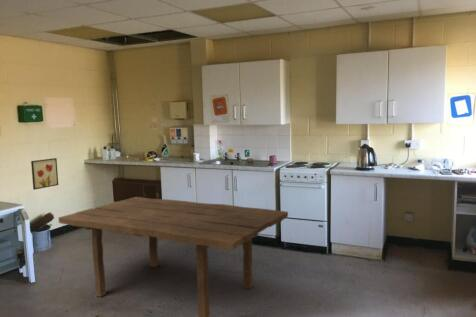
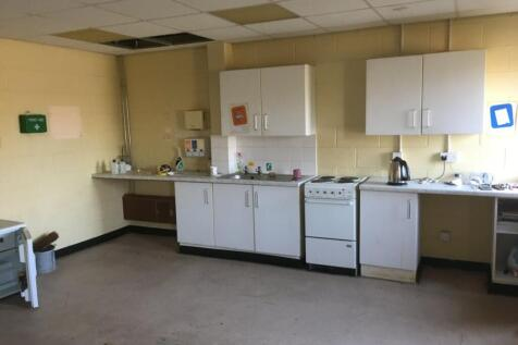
- wall art [30,157,59,191]
- dining table [58,196,289,317]
